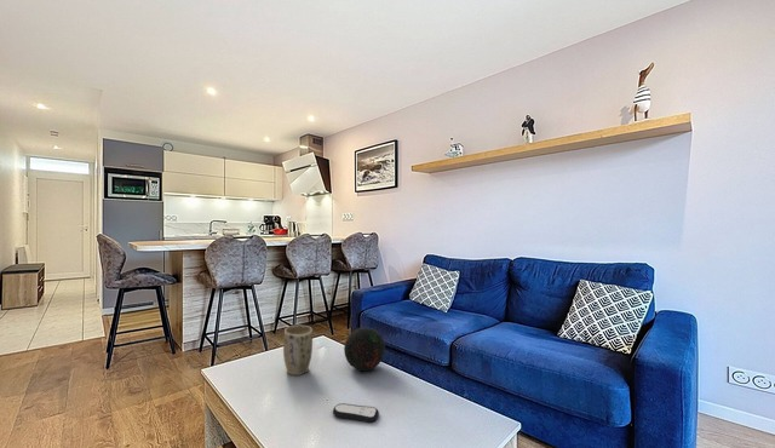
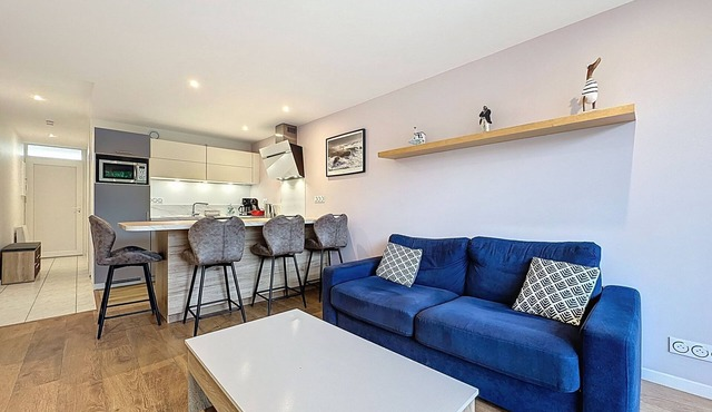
- decorative orb [343,326,386,372]
- remote control [332,402,380,424]
- plant pot [282,324,314,377]
